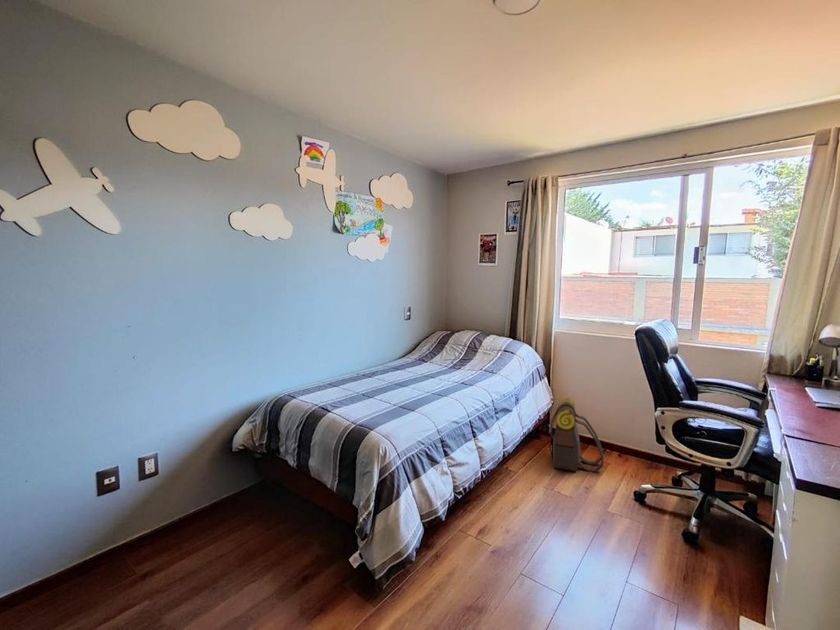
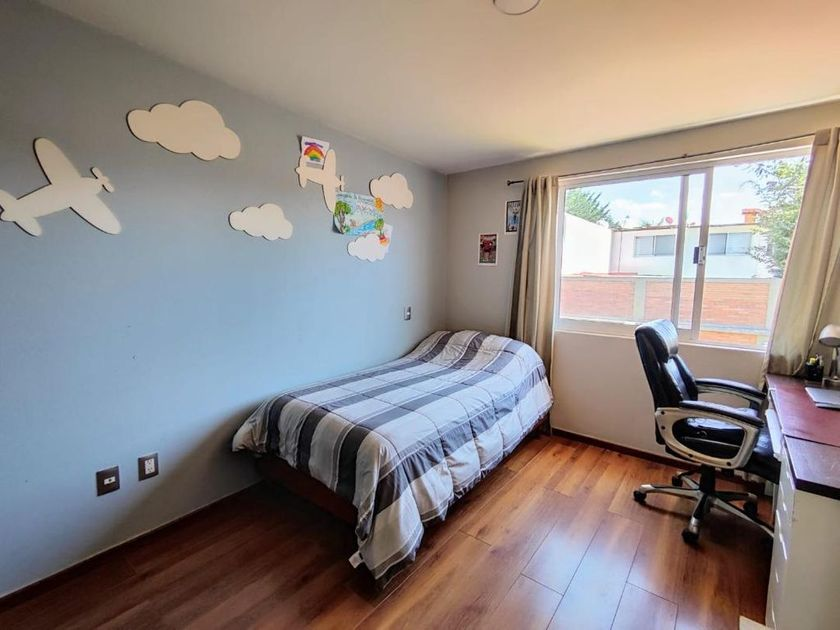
- backpack [547,397,604,473]
